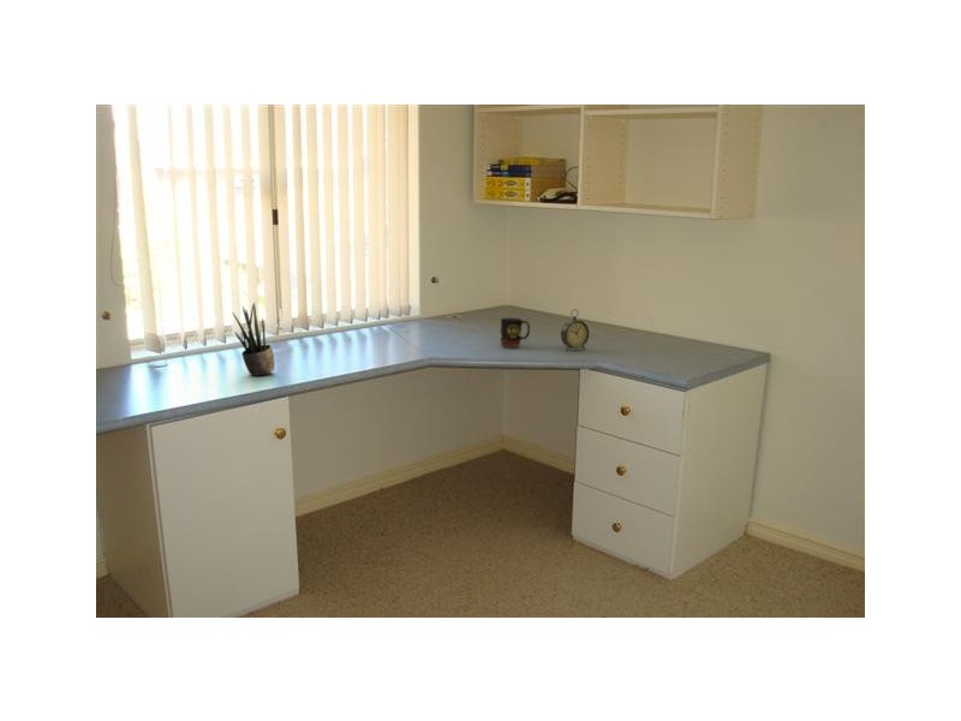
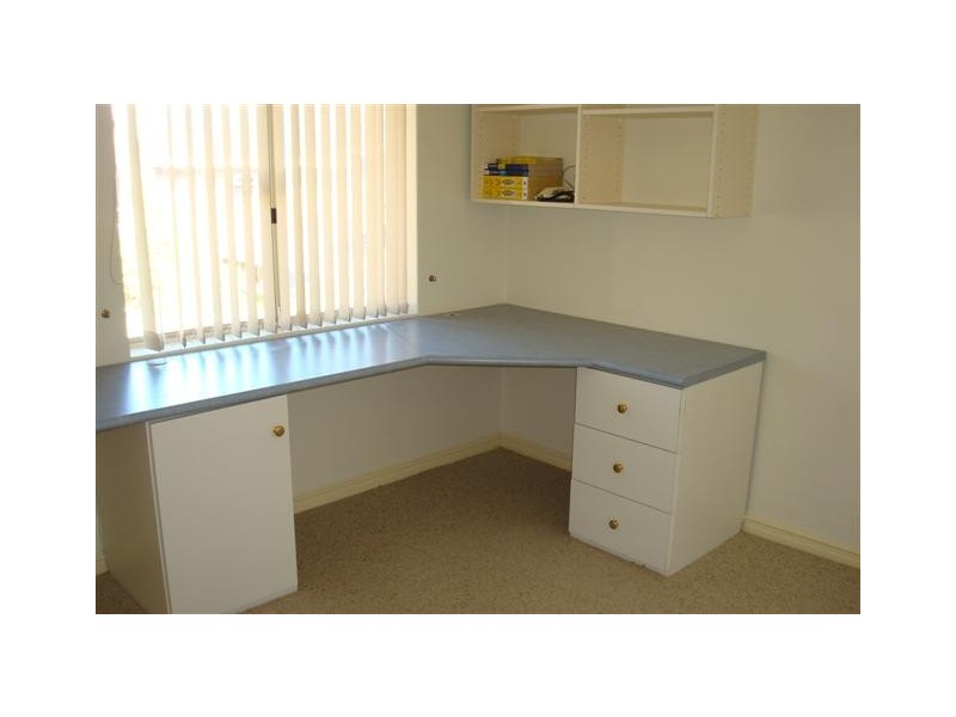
- potted plant [231,300,276,377]
- mug [499,317,531,348]
- alarm clock [560,308,590,352]
